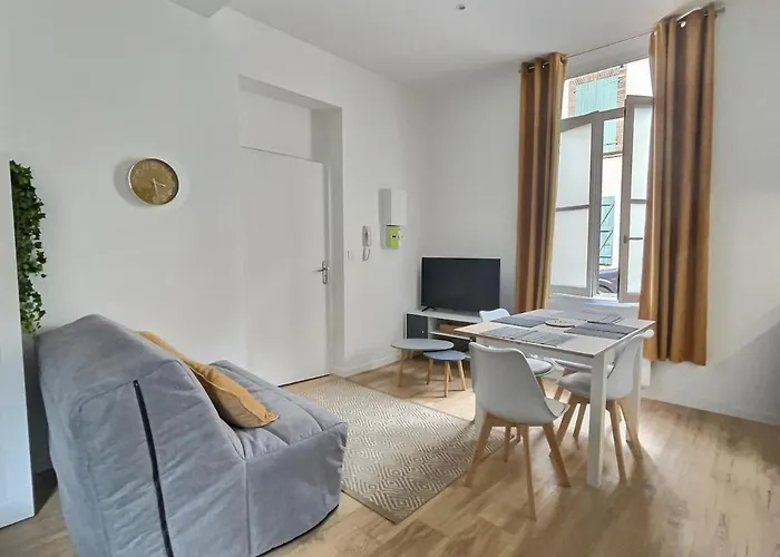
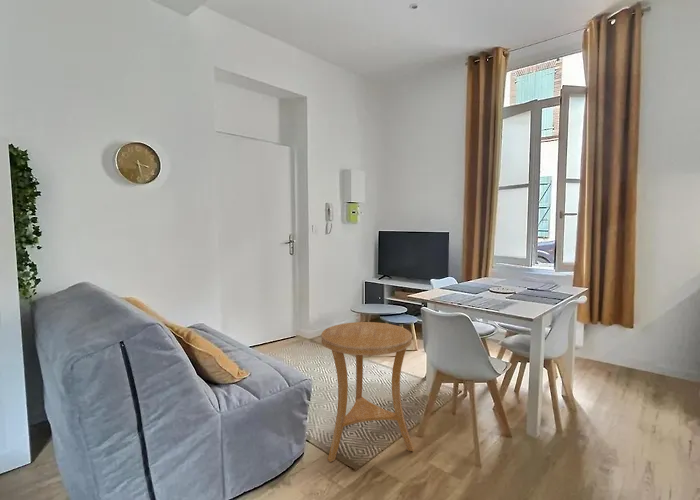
+ side table [320,321,415,463]
